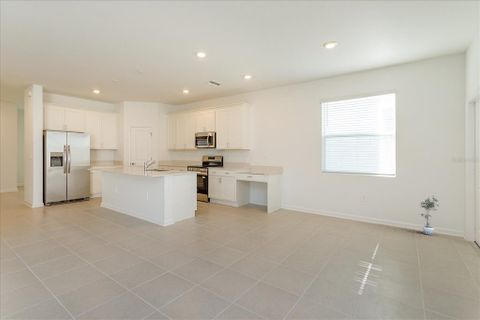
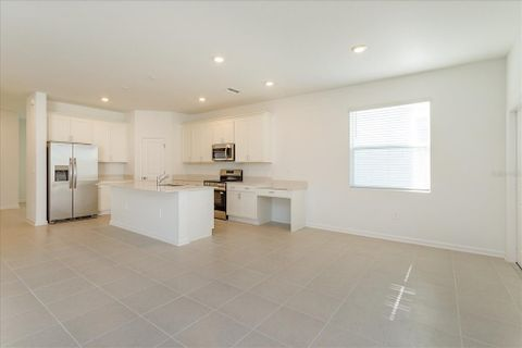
- potted plant [418,195,440,236]
